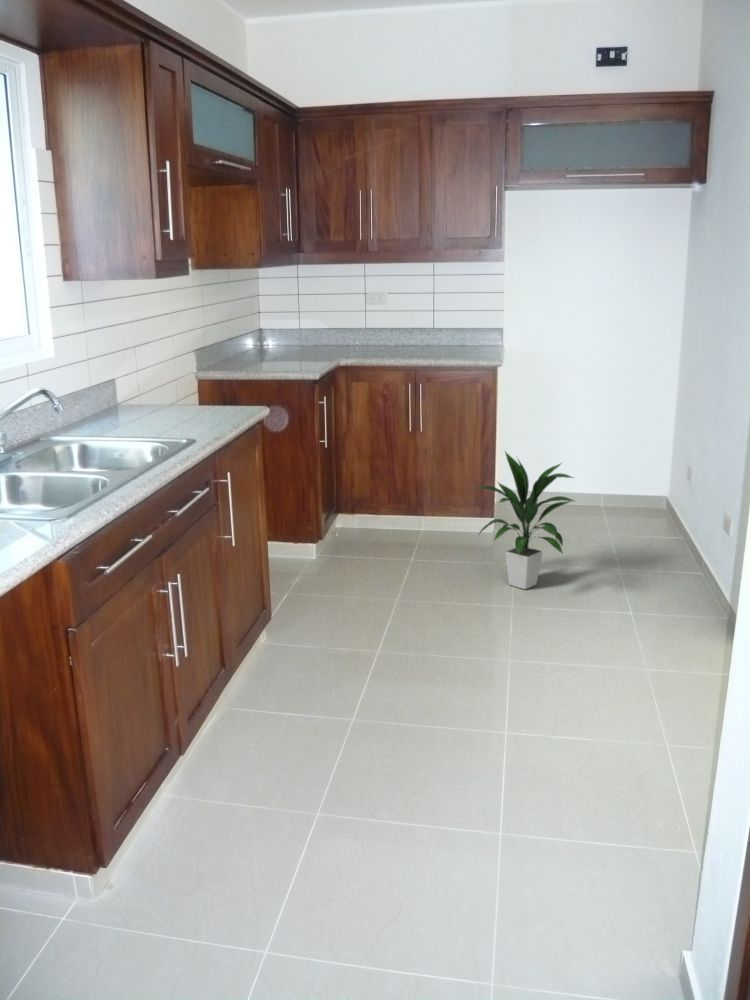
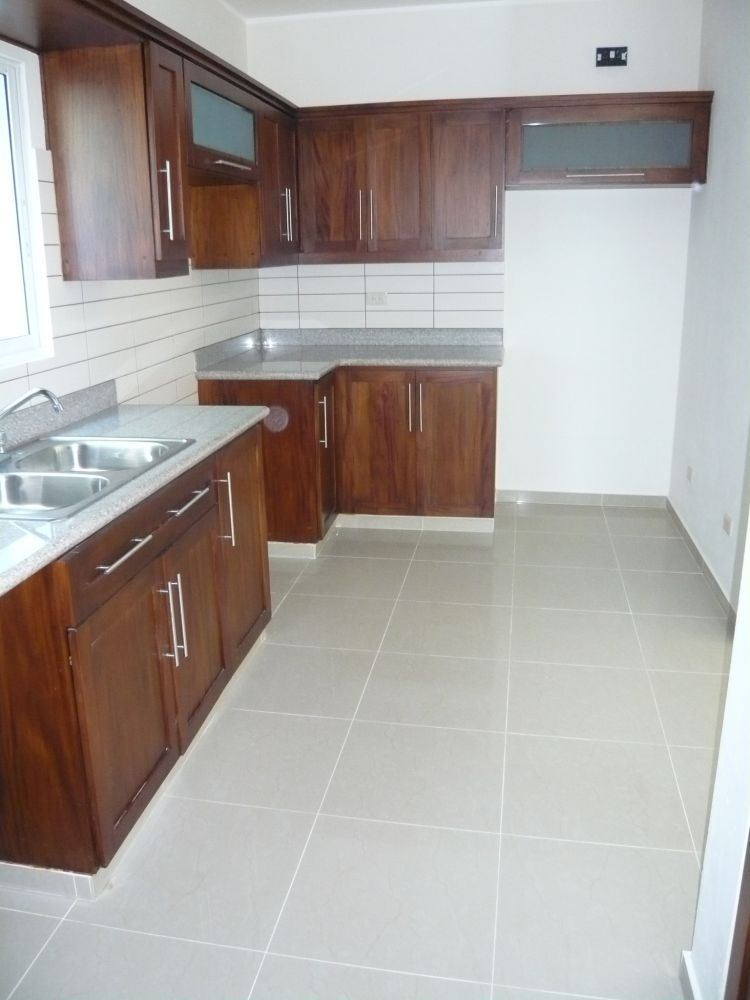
- indoor plant [474,450,576,590]
